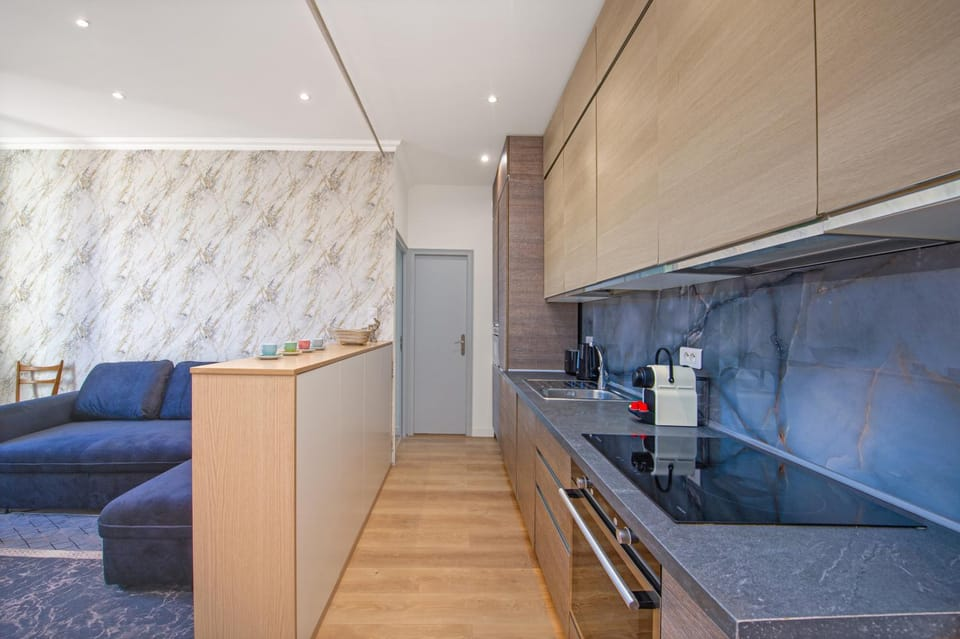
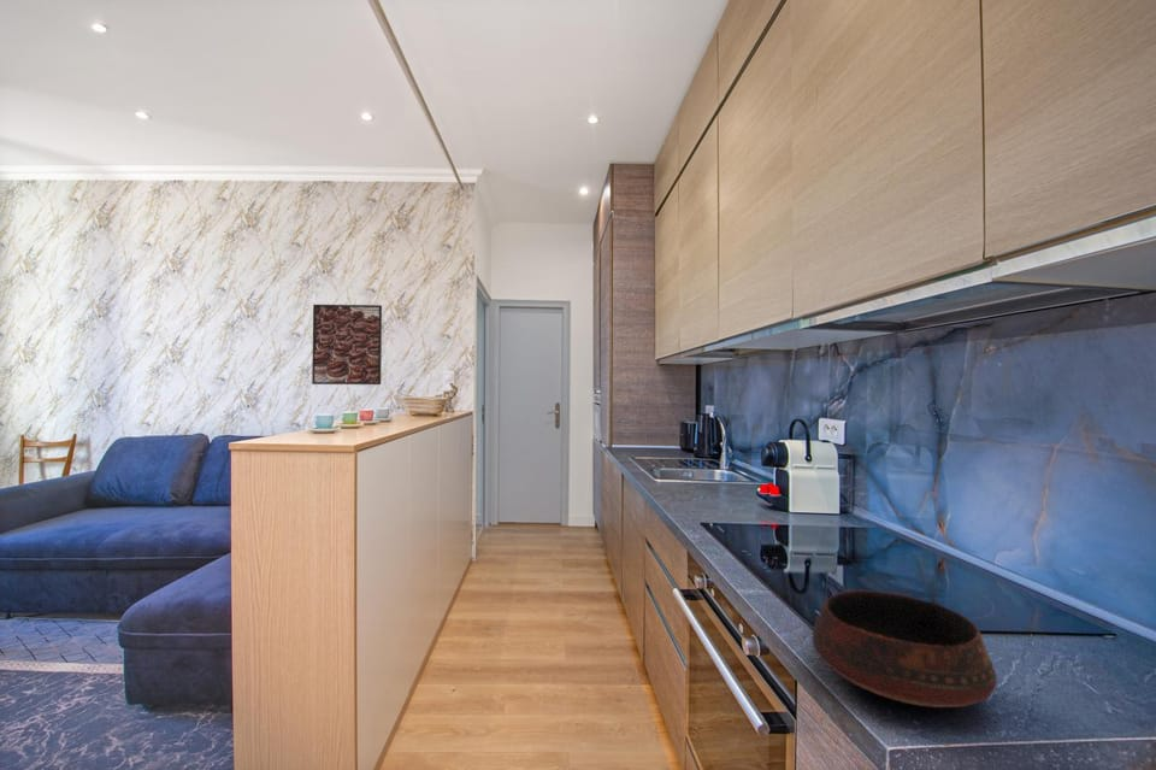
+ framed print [311,304,383,386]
+ bowl [810,589,998,709]
